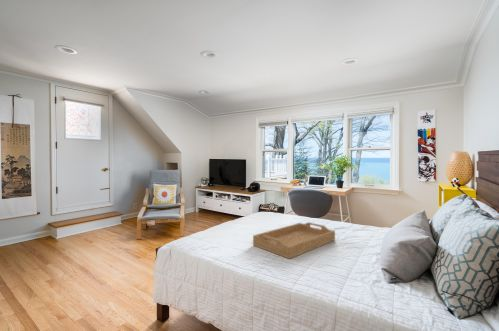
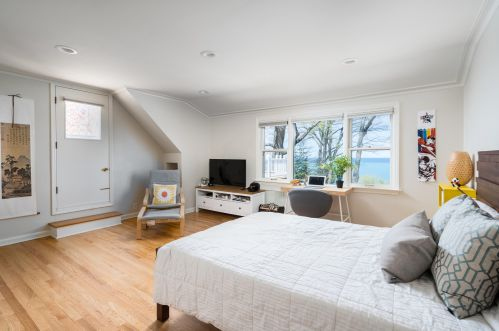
- serving tray [252,221,336,260]
